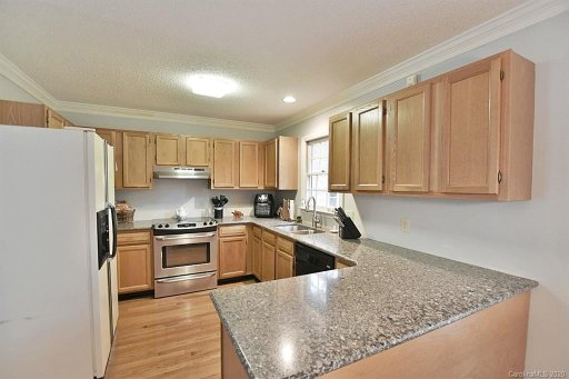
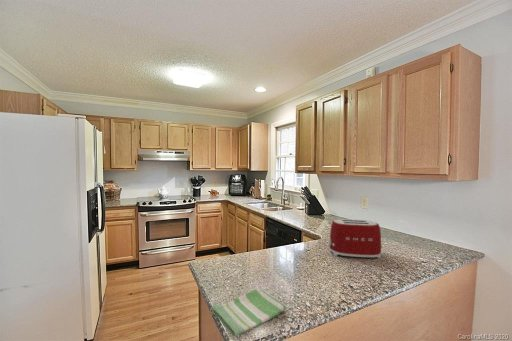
+ toaster [327,218,382,259]
+ dish towel [211,287,287,337]
